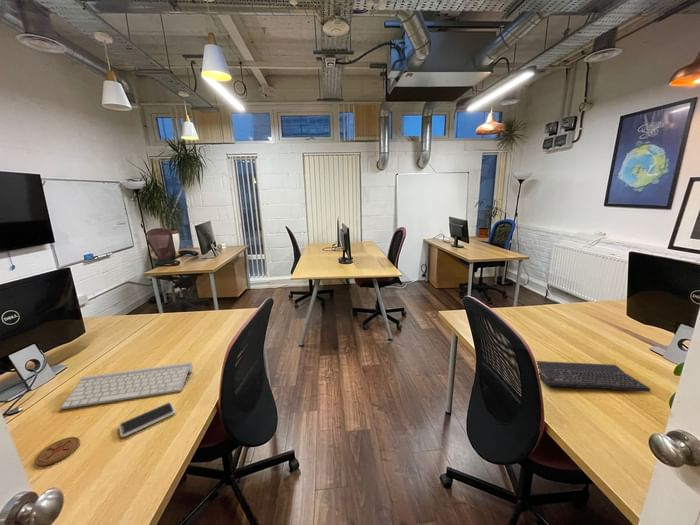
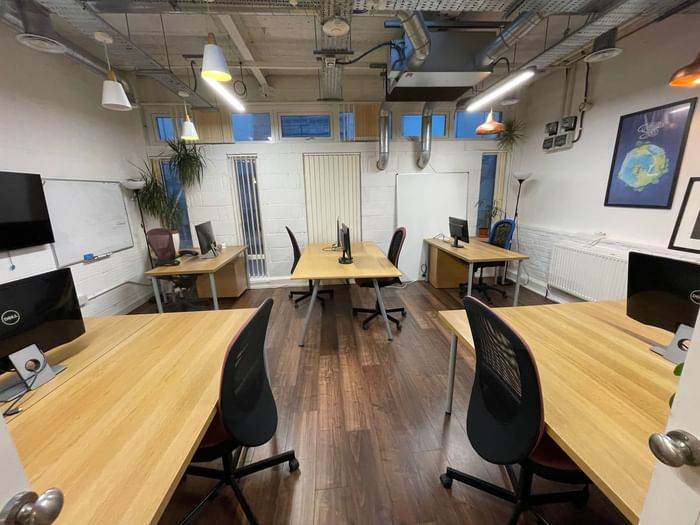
- smartphone [118,401,176,438]
- coaster [34,436,81,467]
- keyboard [535,360,652,392]
- keyboard [59,361,194,411]
